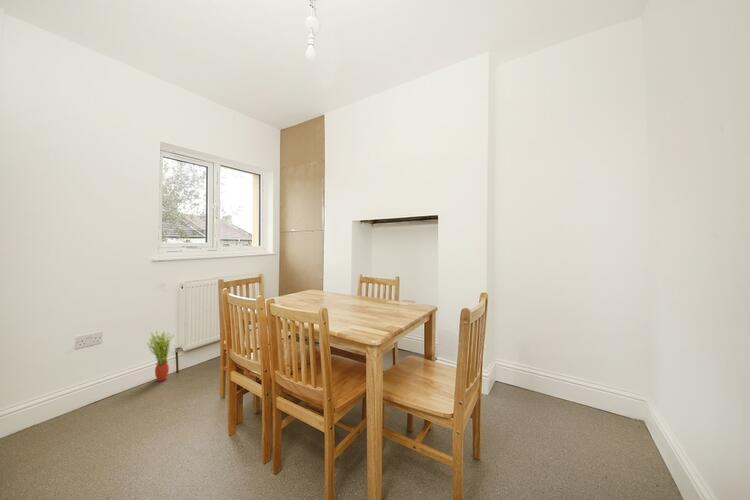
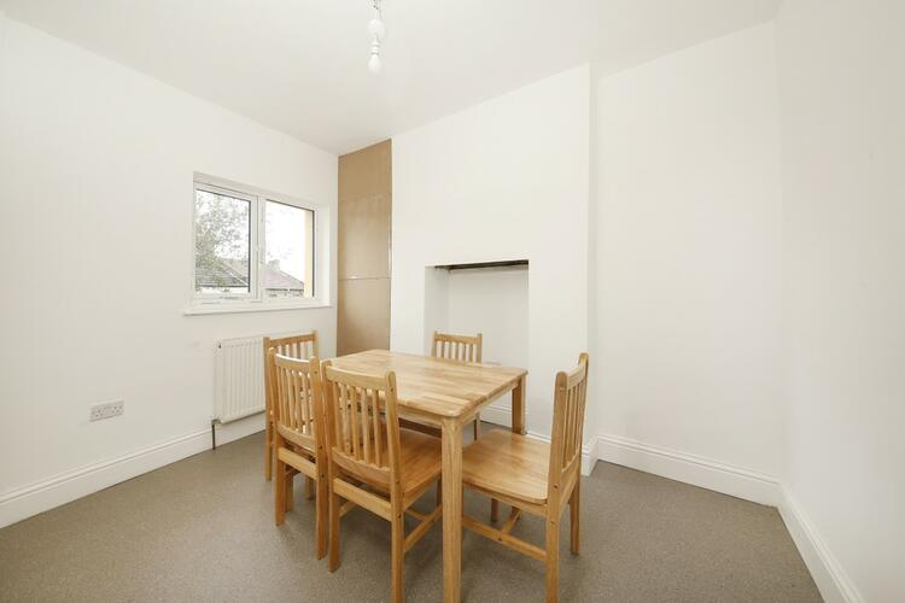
- potted plant [147,330,175,382]
